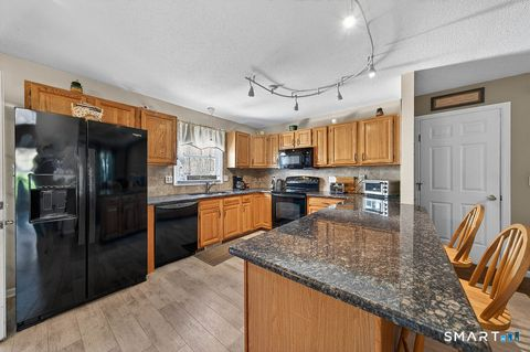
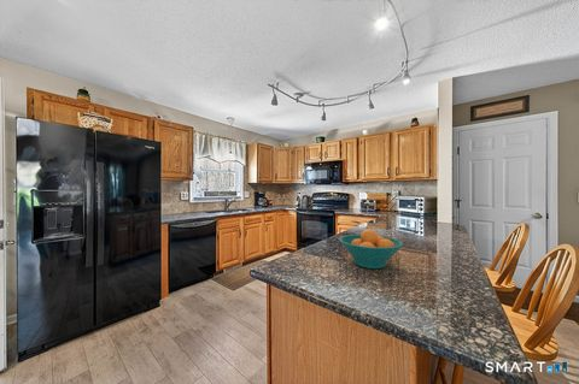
+ fruit bowl [338,229,404,270]
